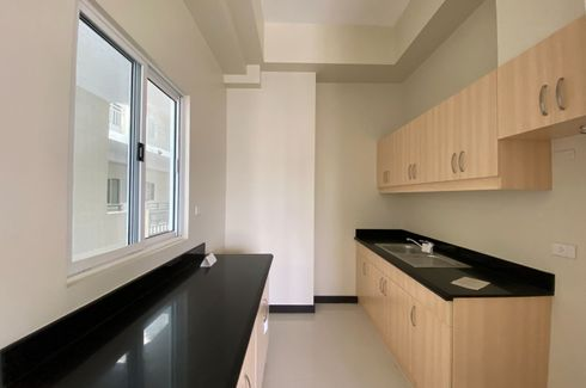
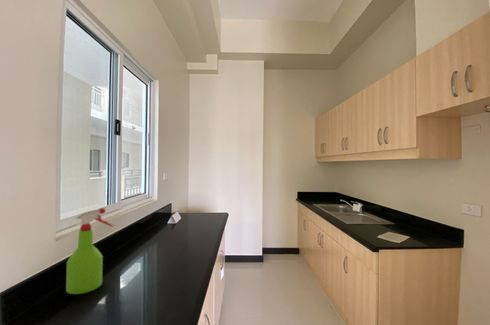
+ spray bottle [65,207,115,295]
